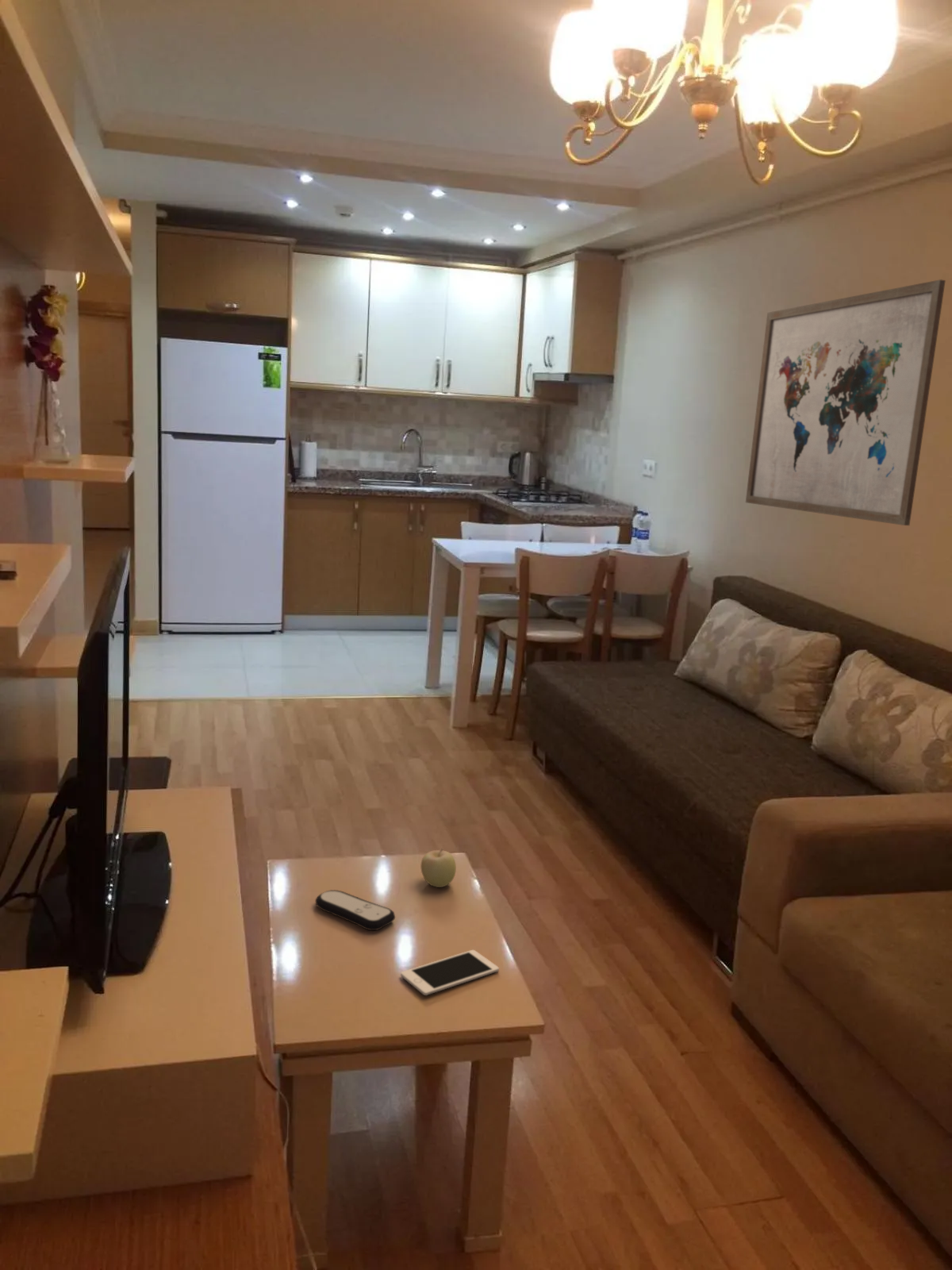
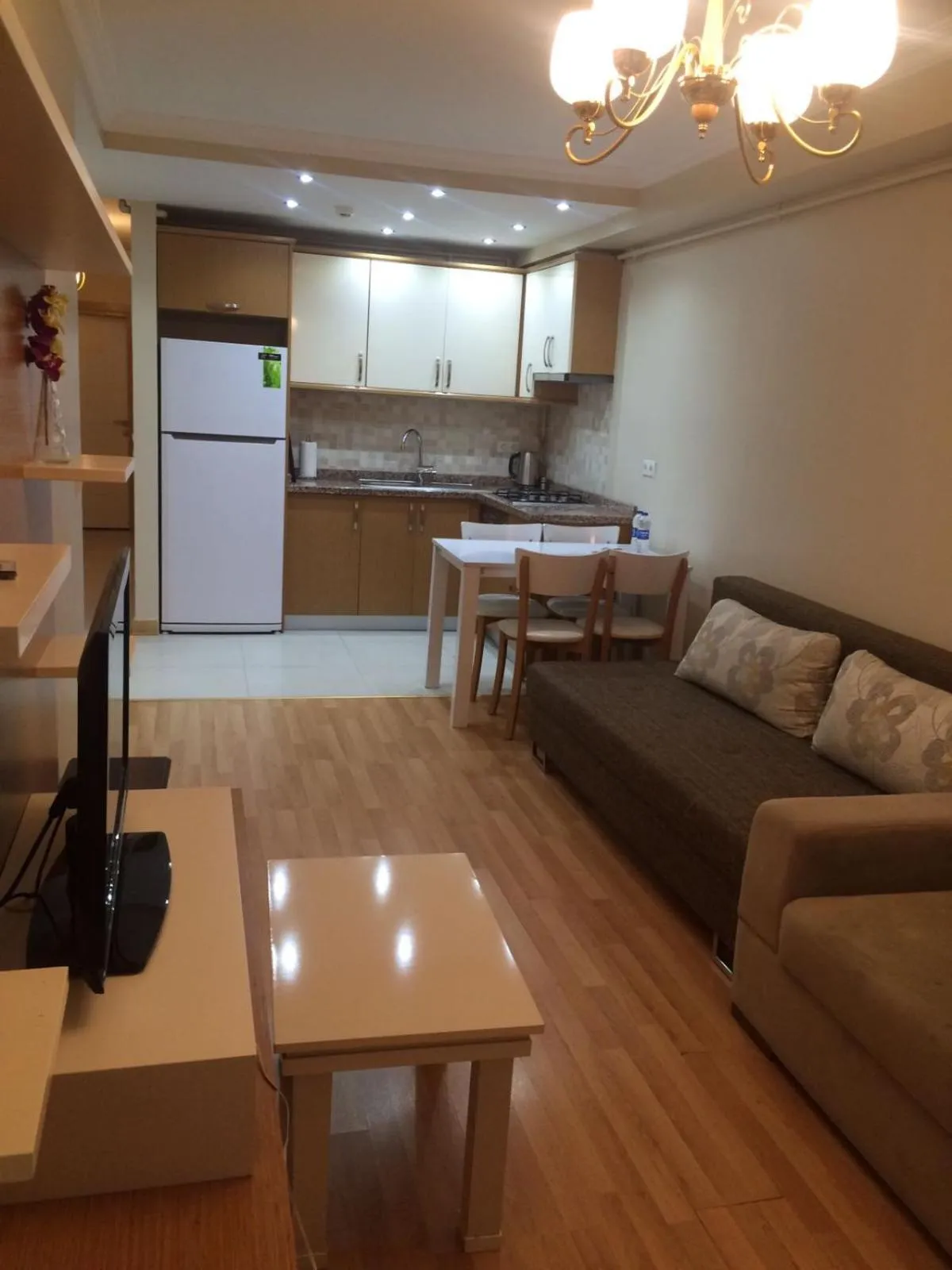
- fruit [420,848,457,888]
- remote control [314,889,396,931]
- wall art [745,279,946,526]
- cell phone [400,949,500,996]
